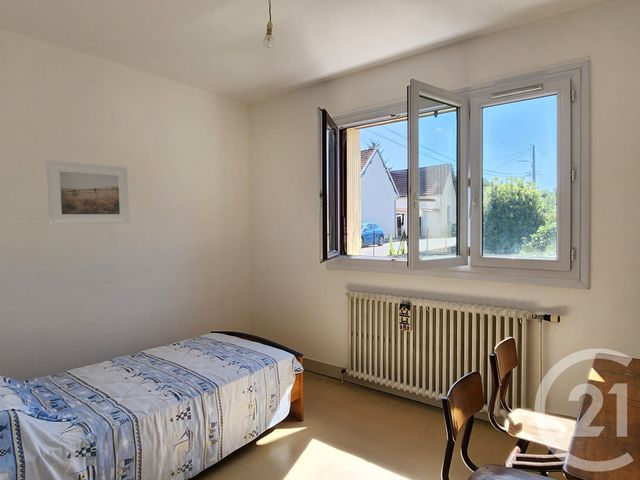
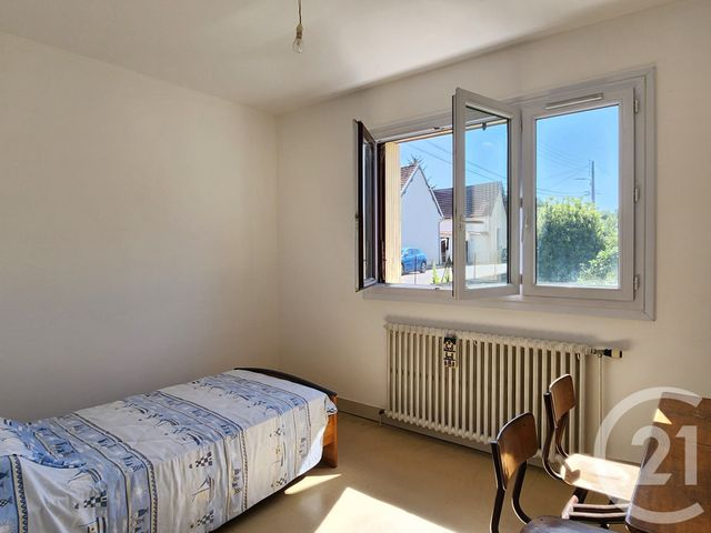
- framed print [45,159,130,226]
